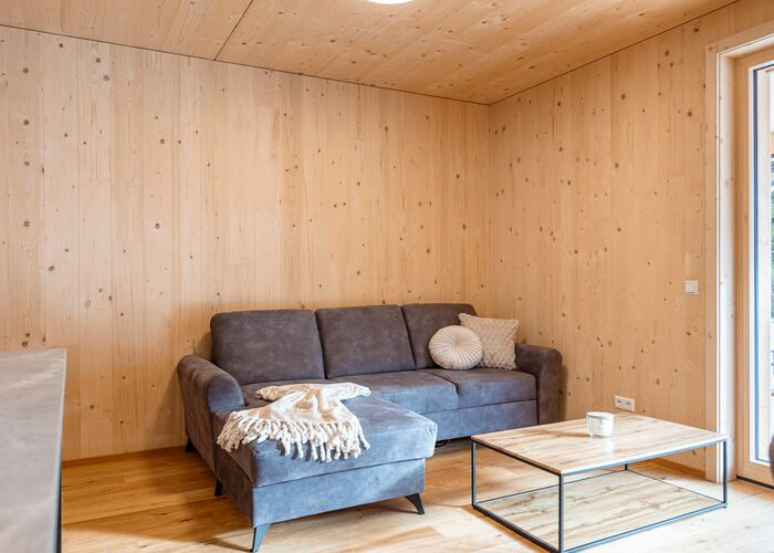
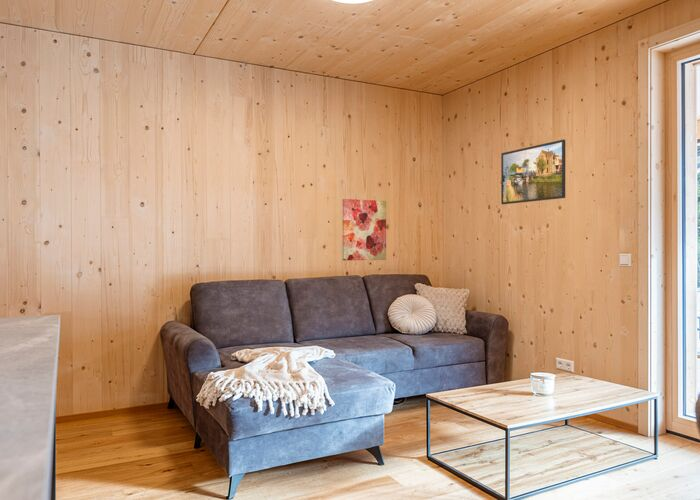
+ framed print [500,139,566,205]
+ wall art [342,198,387,261]
